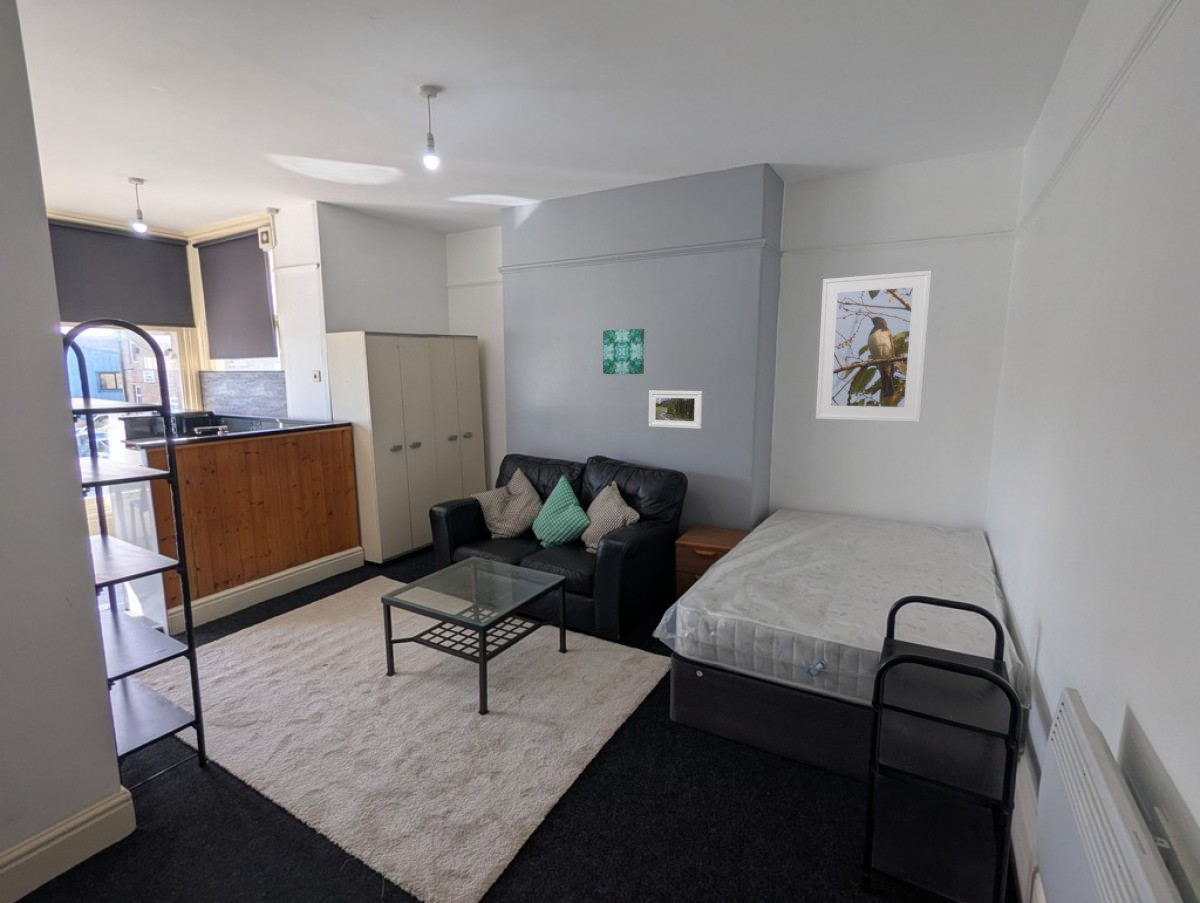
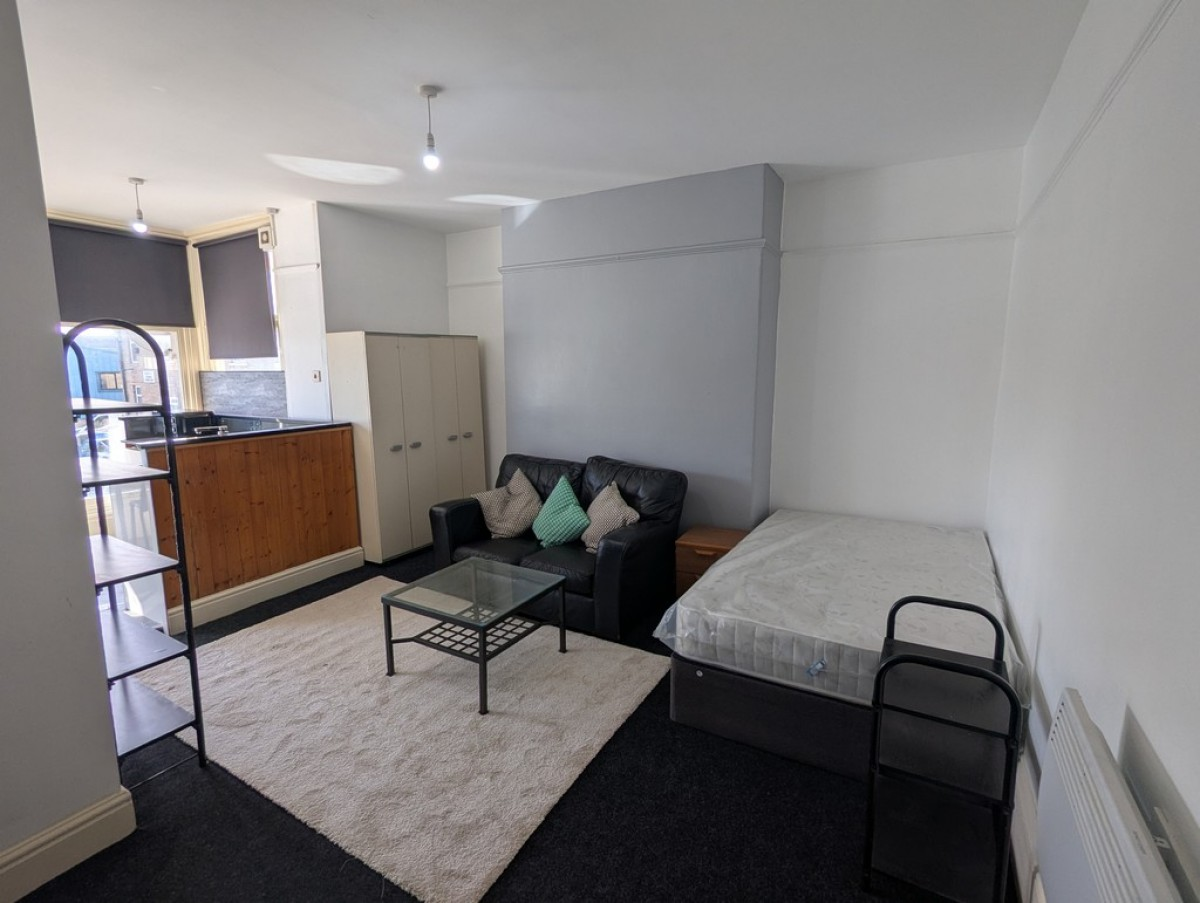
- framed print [815,270,933,423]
- wall art [602,328,645,375]
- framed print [648,389,704,430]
